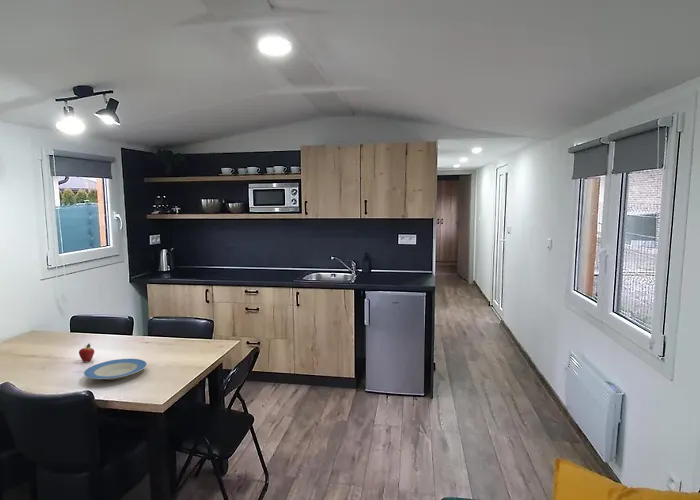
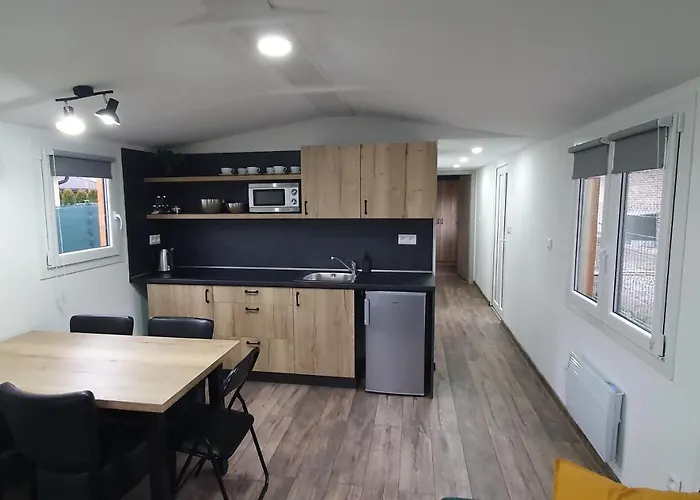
- fruit [78,343,95,363]
- plate [83,358,148,381]
